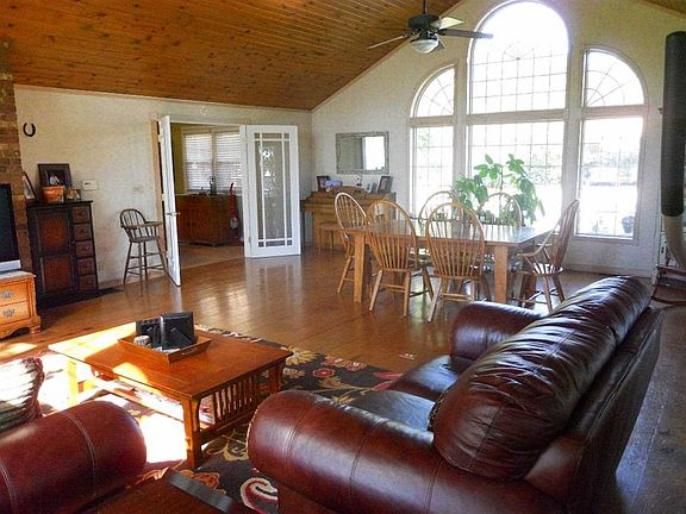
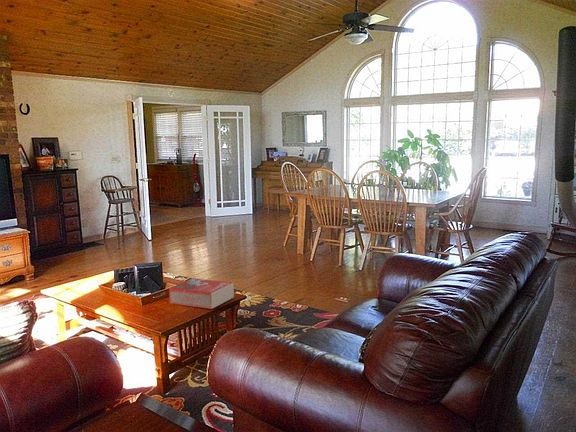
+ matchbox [168,277,235,310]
